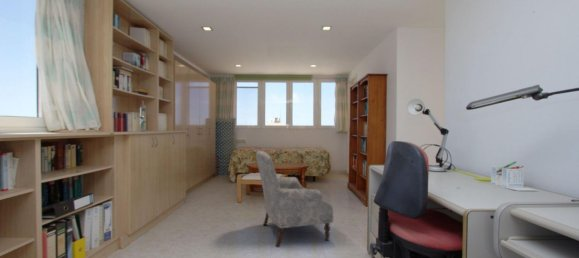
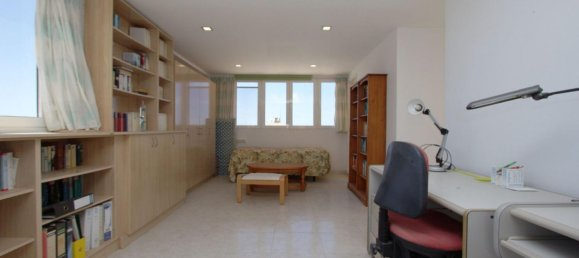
- armchair [255,150,334,248]
